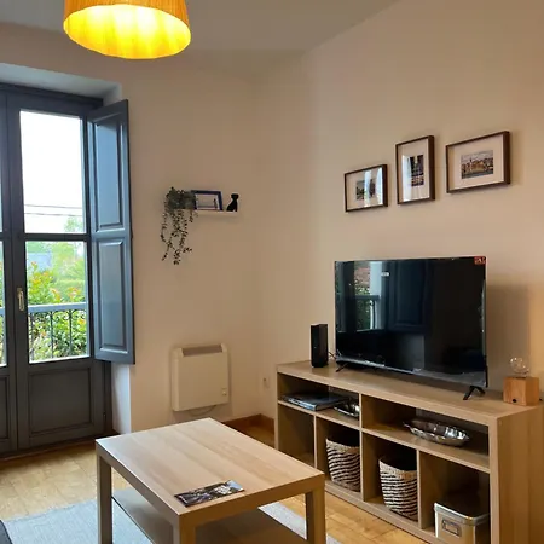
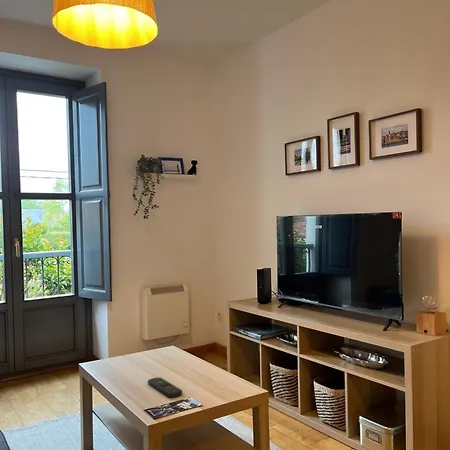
+ remote control [147,376,183,398]
